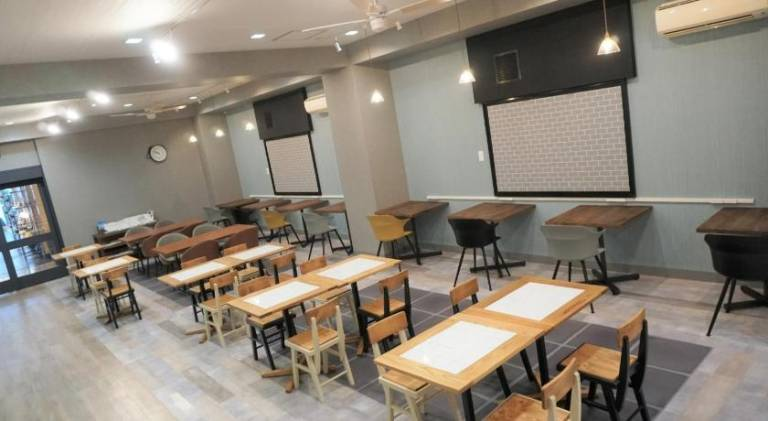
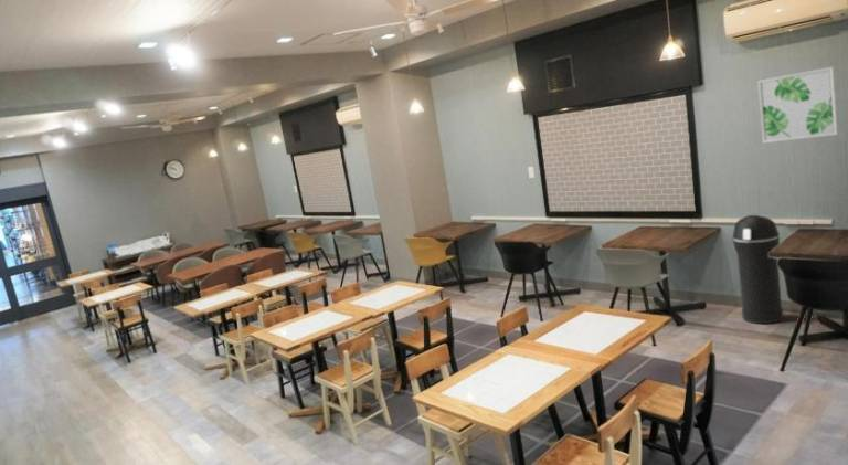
+ trash can [731,214,785,325]
+ wall art [756,65,839,144]
